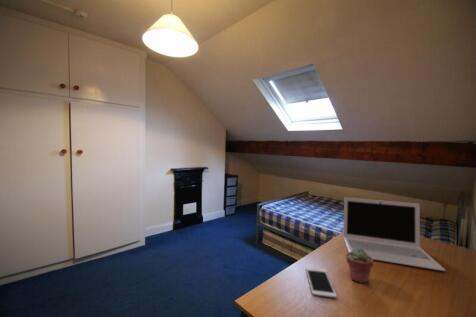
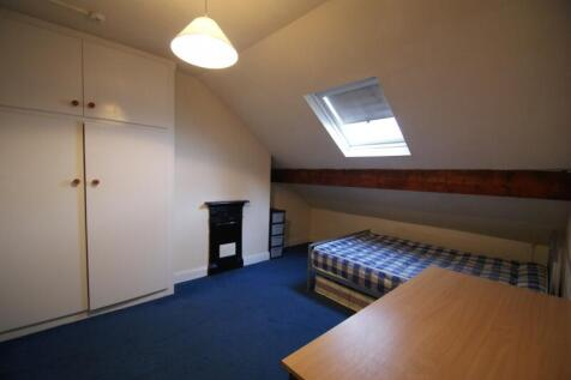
- cell phone [305,266,338,299]
- laptop [342,196,447,272]
- potted succulent [345,248,374,284]
